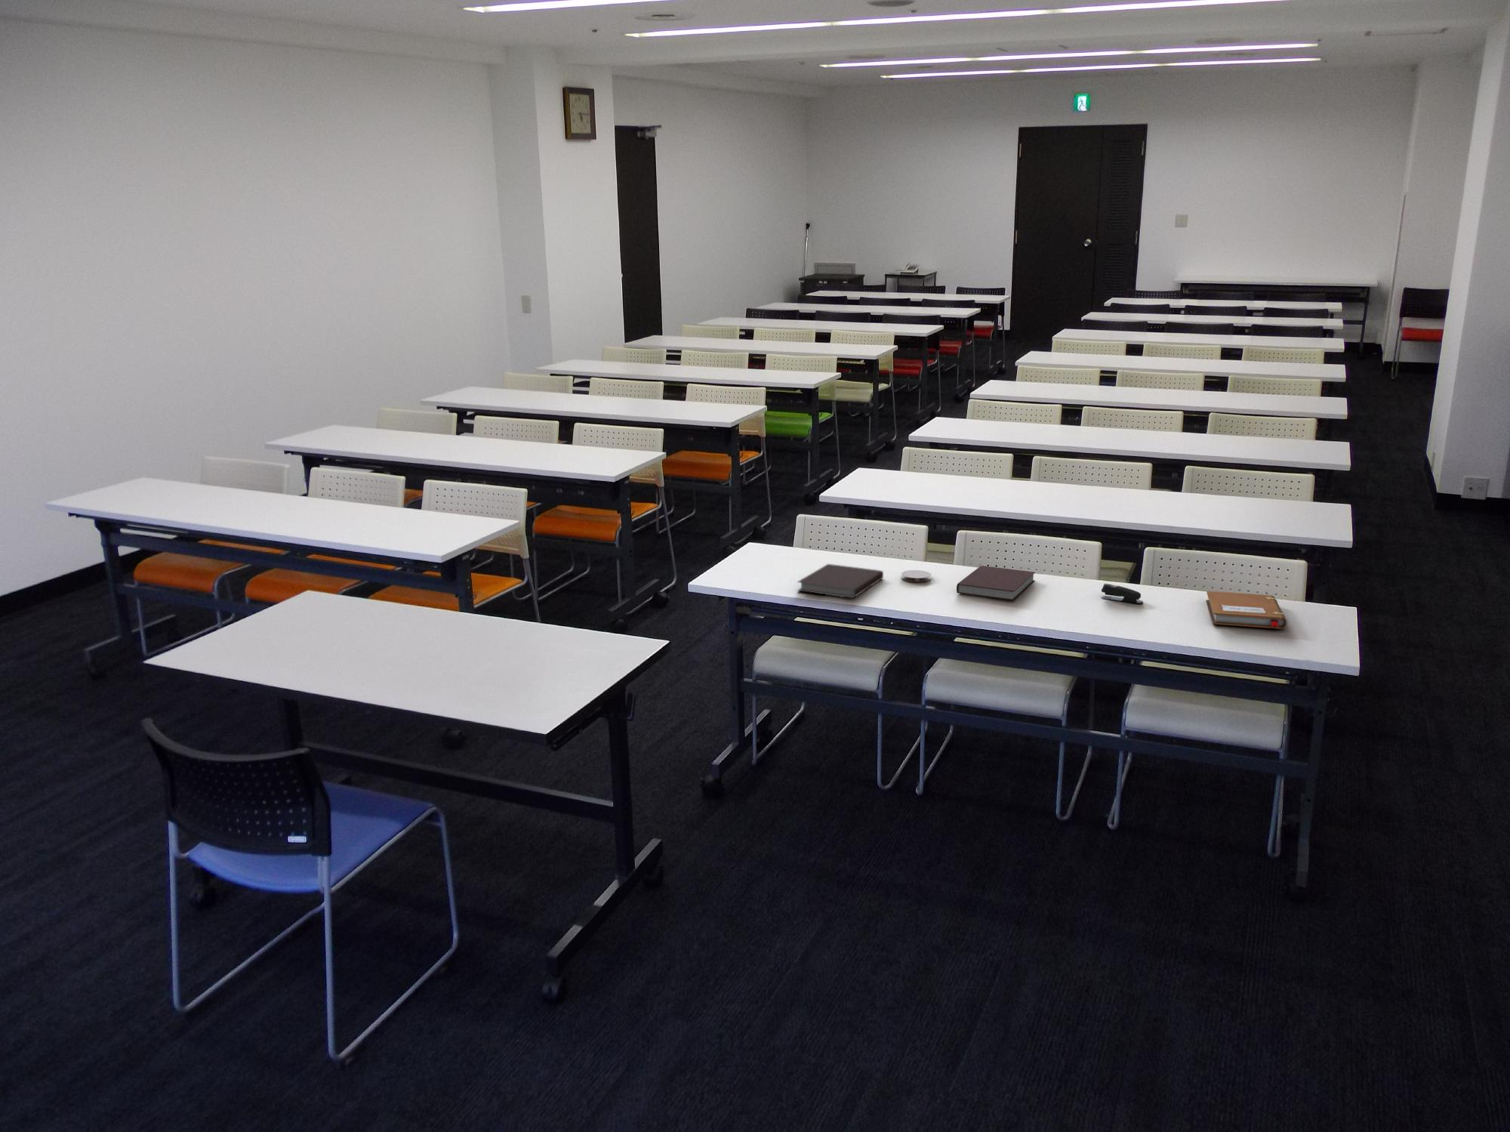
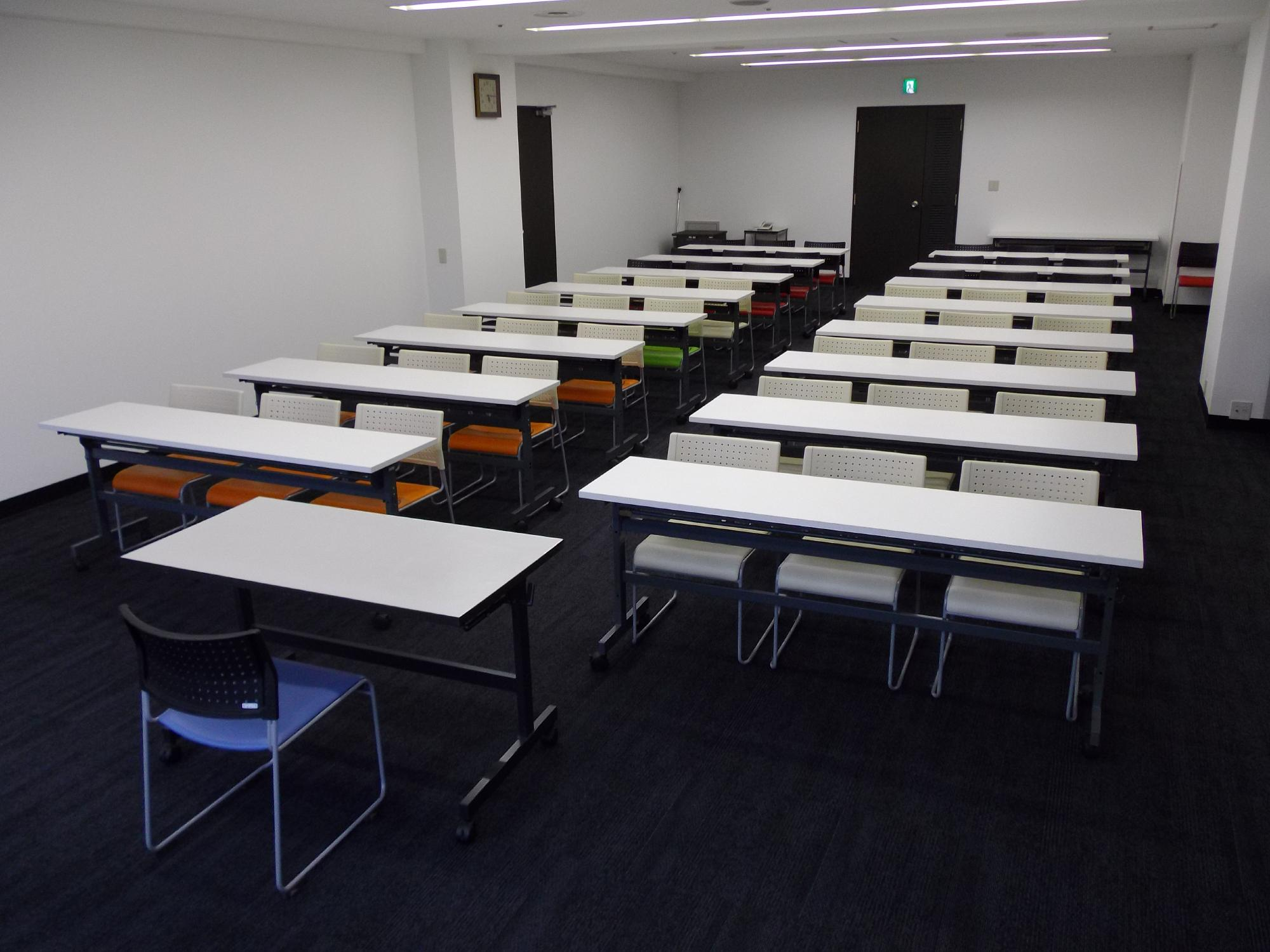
- notebook [956,565,1036,602]
- stapler [1101,583,1144,604]
- coaster [901,570,932,583]
- notebook [797,564,885,599]
- notebook [1204,591,1288,630]
